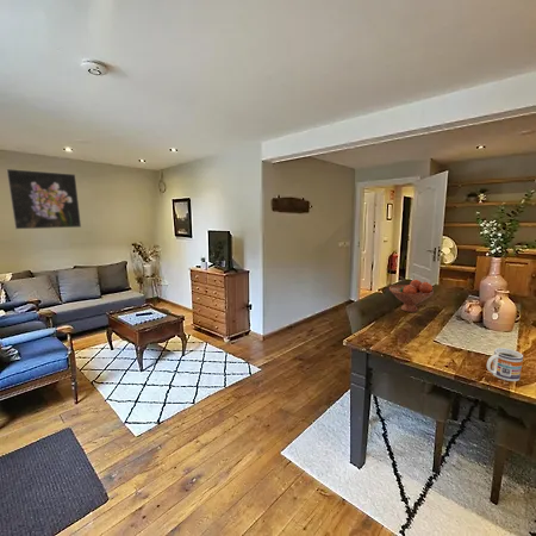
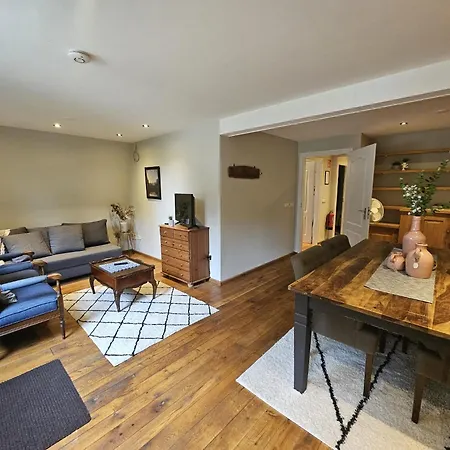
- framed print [5,168,82,230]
- fruit bowl [388,279,435,313]
- mug [486,347,524,382]
